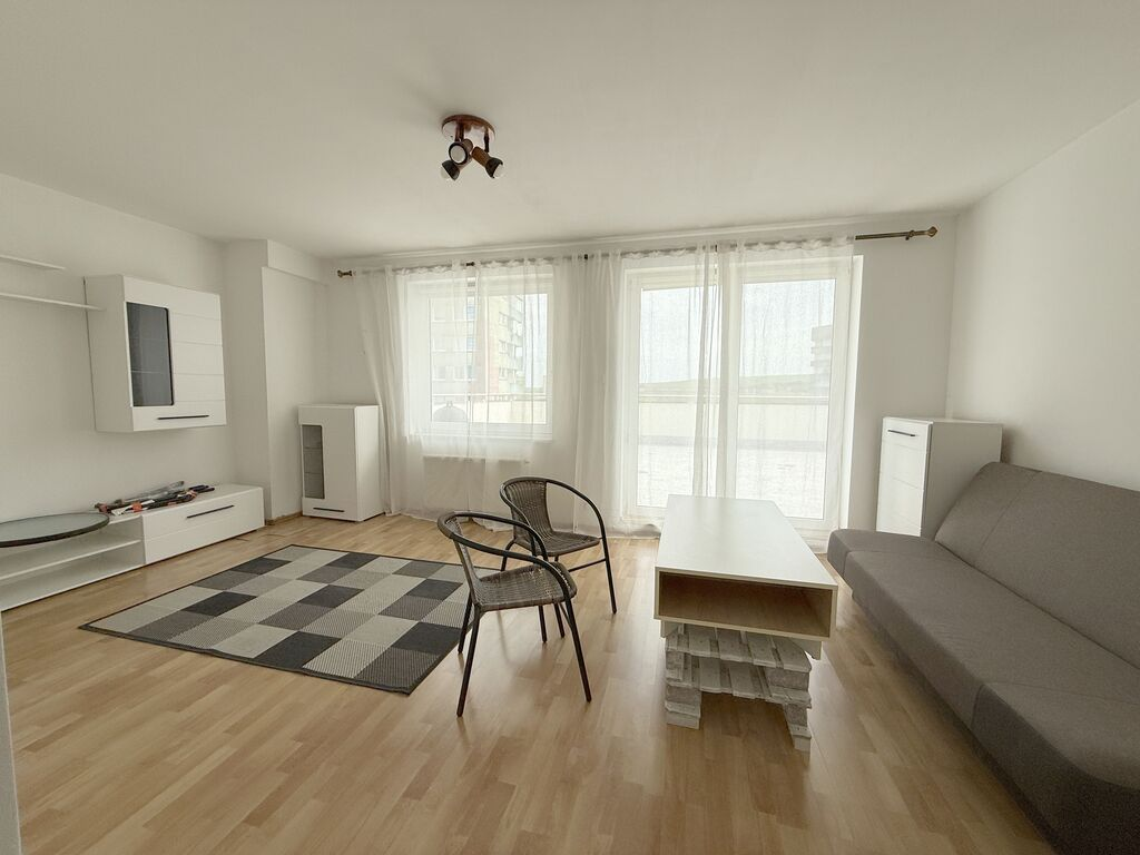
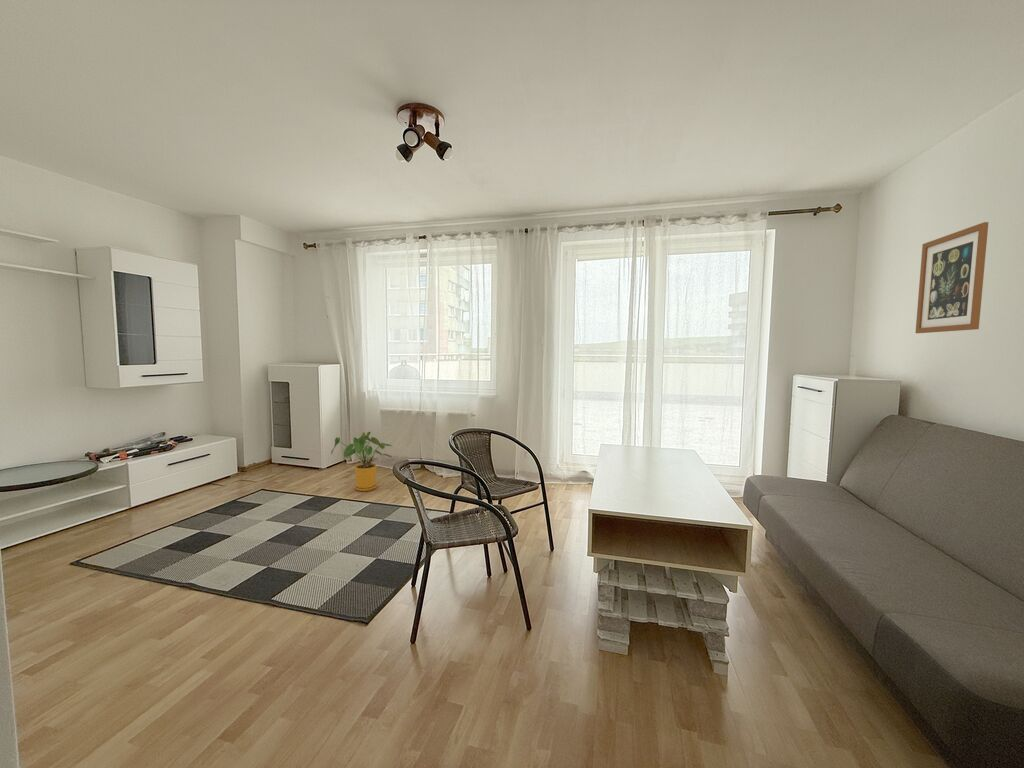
+ house plant [330,431,394,492]
+ wall art [914,221,989,334]
